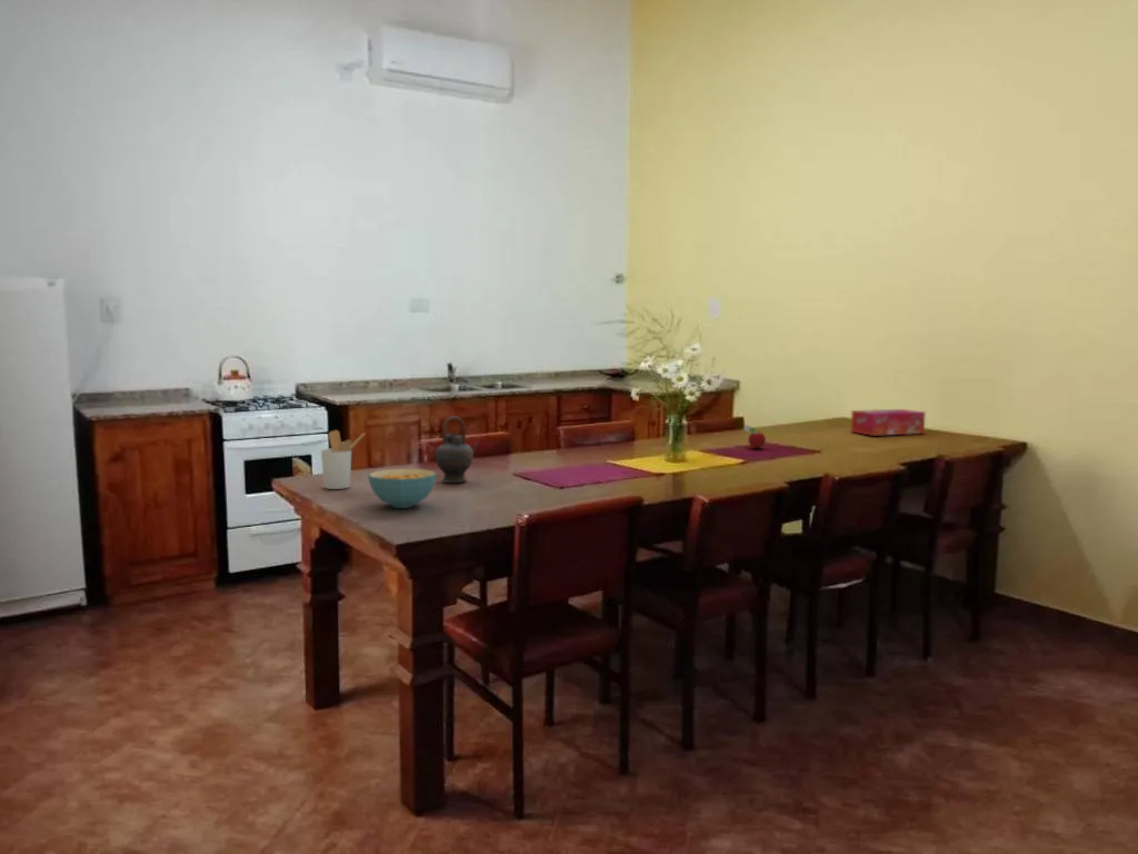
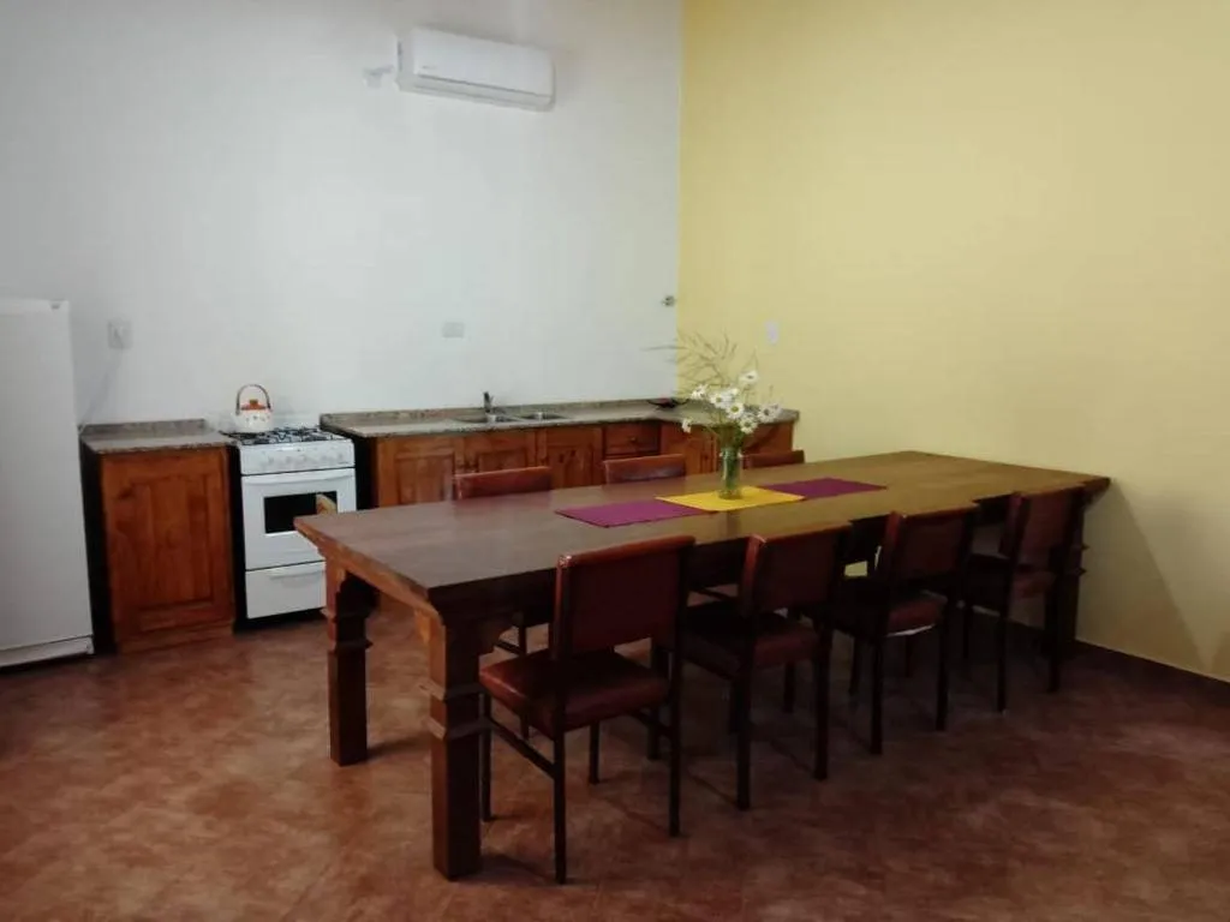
- fruit [743,424,767,449]
- utensil holder [320,429,366,490]
- tissue box [850,408,927,437]
- cereal bowl [367,468,438,509]
- teapot [435,415,480,484]
